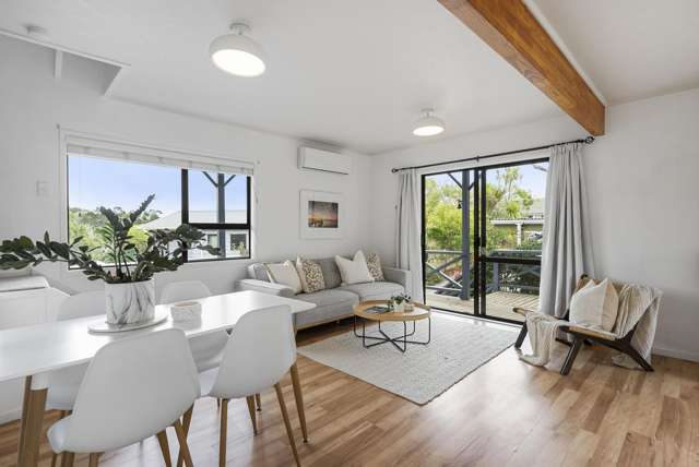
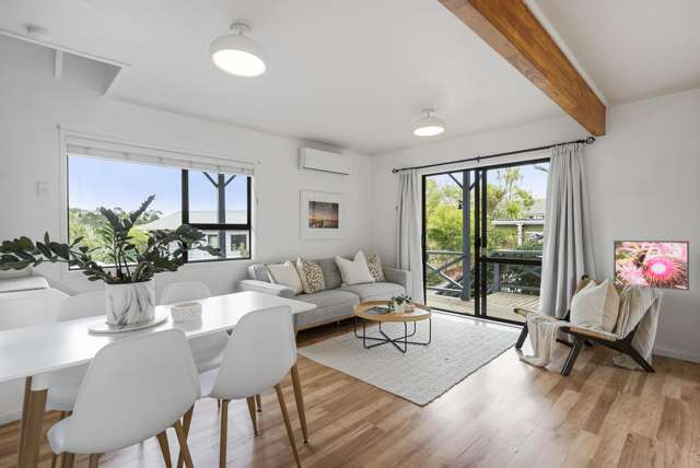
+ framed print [612,239,690,292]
